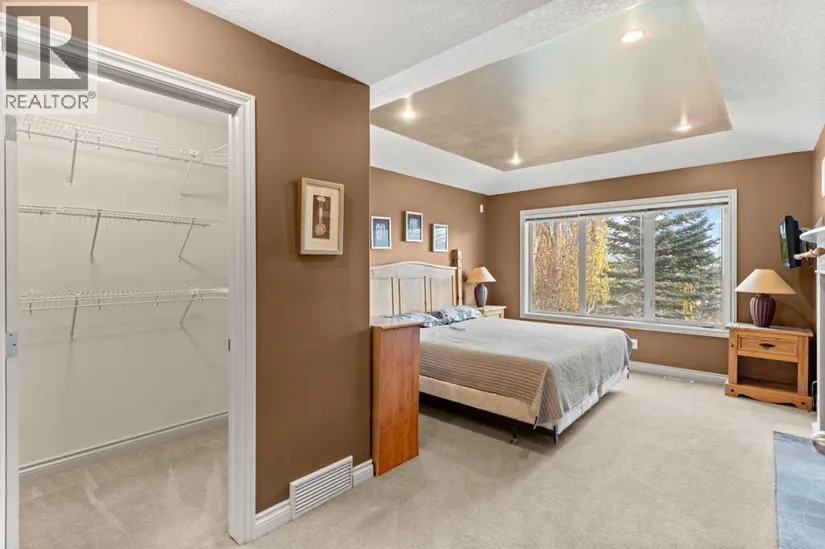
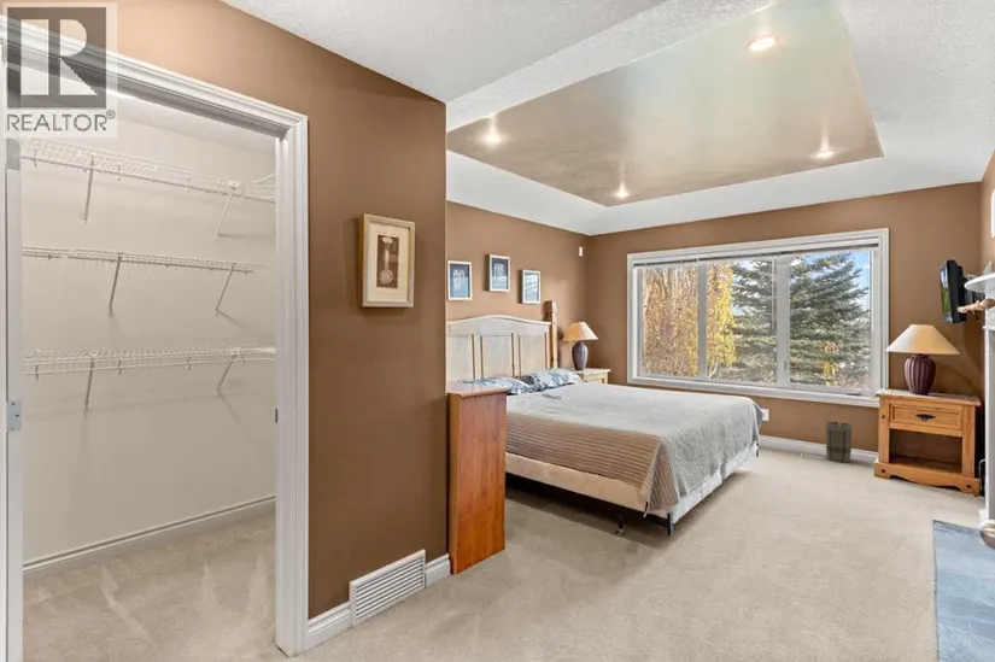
+ basket [825,421,853,464]
